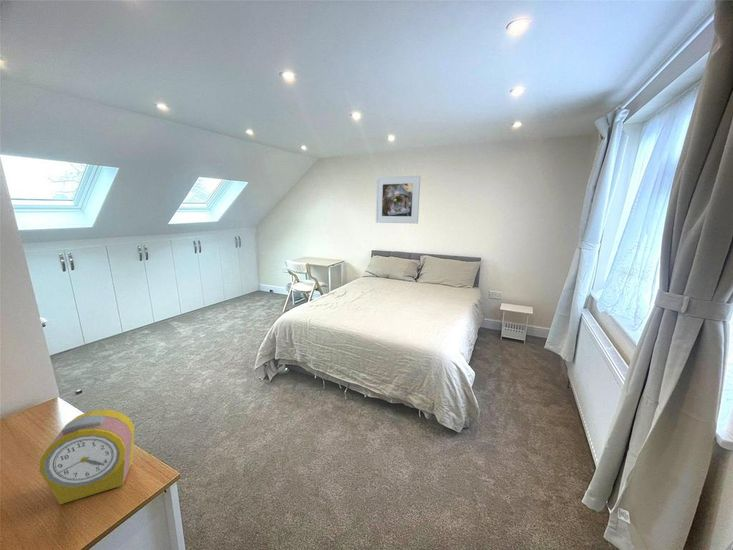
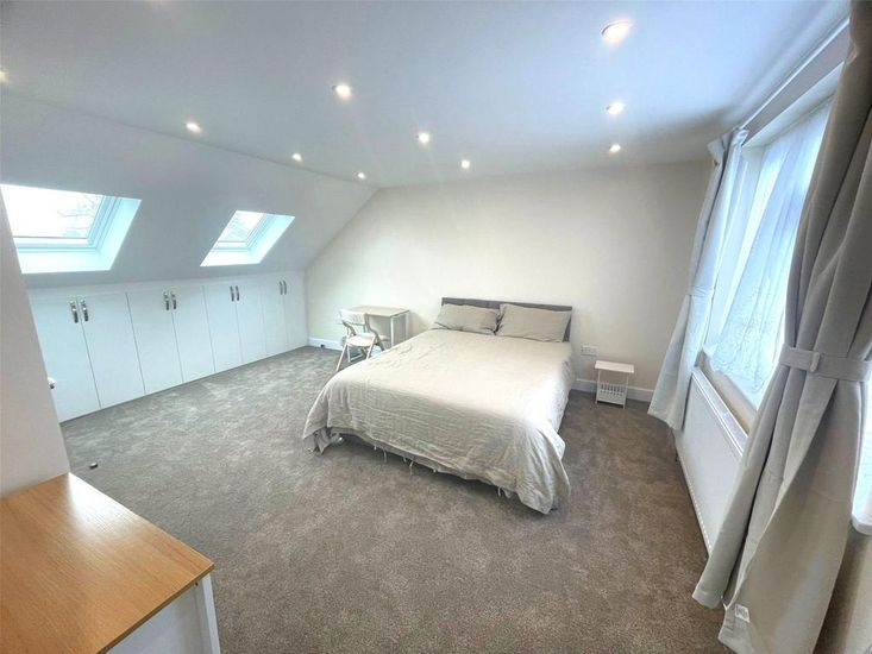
- alarm clock [39,408,136,505]
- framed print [375,174,421,224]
